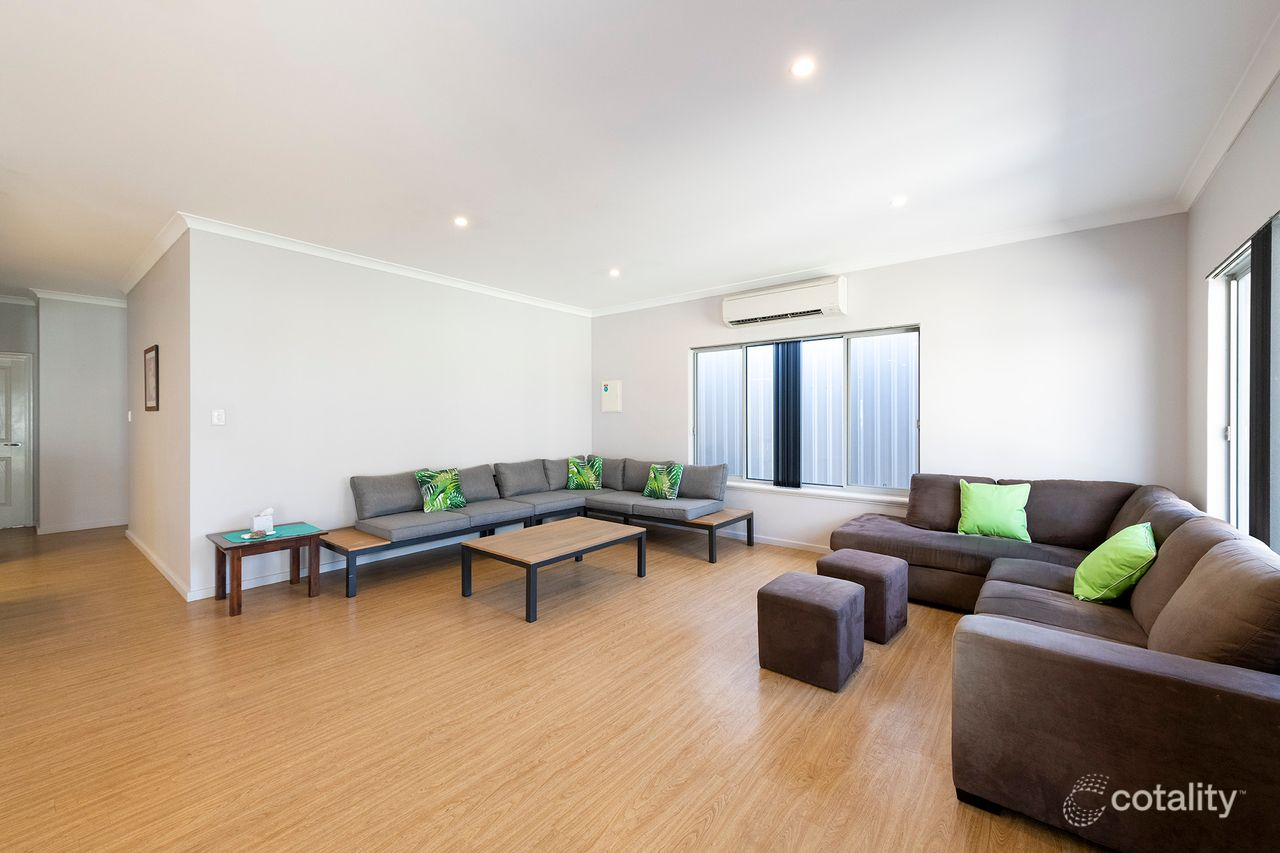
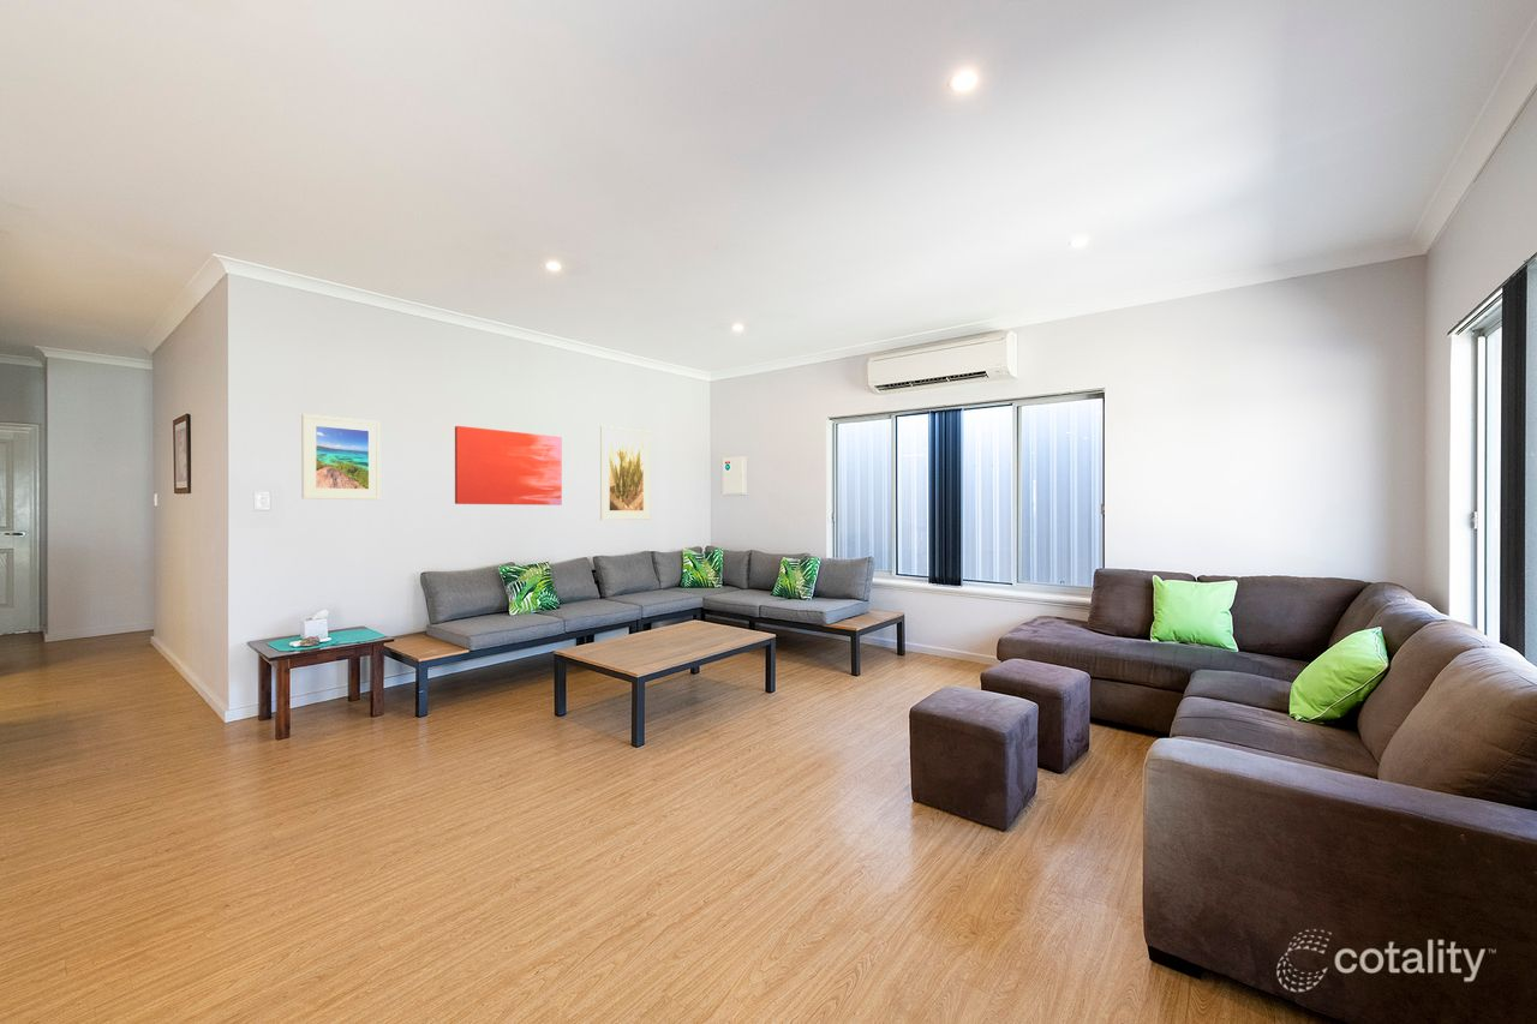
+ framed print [300,413,382,501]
+ wall art [454,425,563,507]
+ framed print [599,425,652,521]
